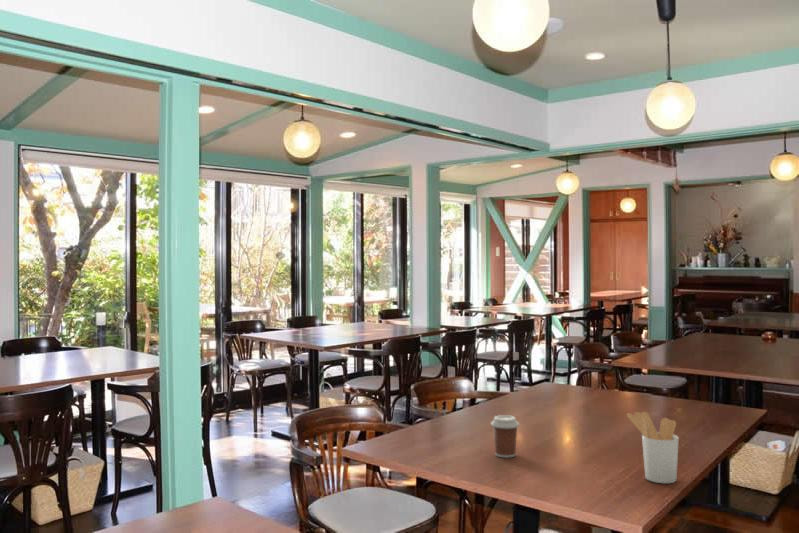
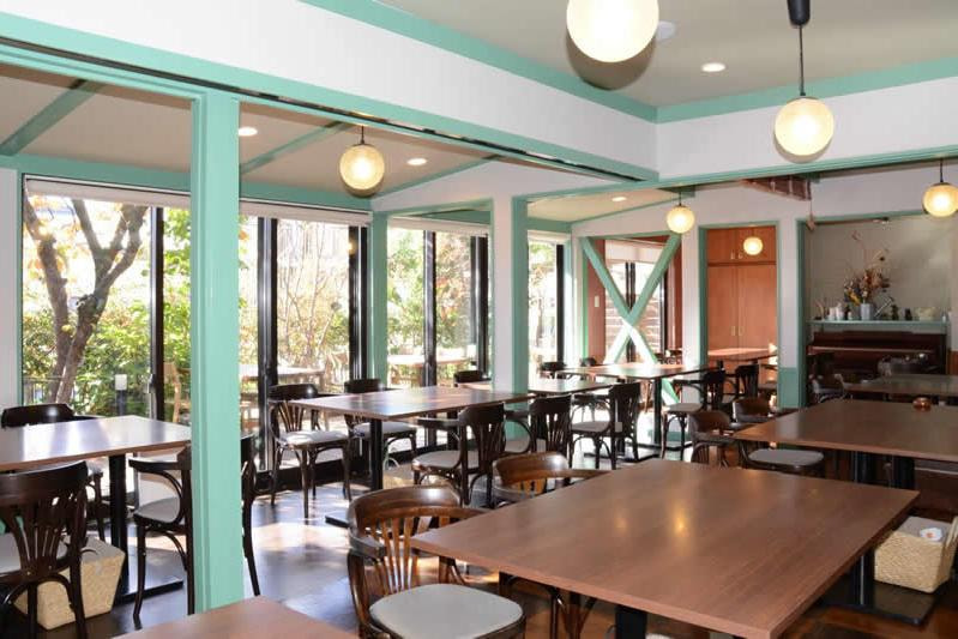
- utensil holder [626,411,680,484]
- coffee cup [490,414,520,459]
